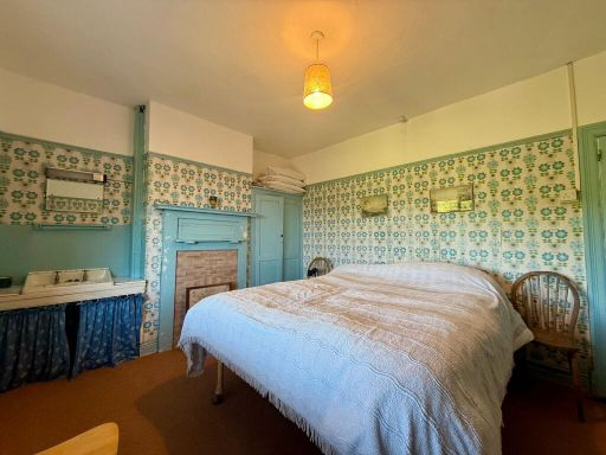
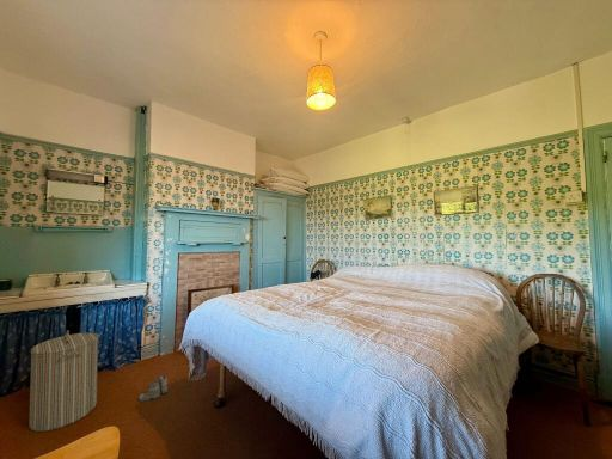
+ laundry hamper [27,329,99,433]
+ boots [137,374,169,403]
